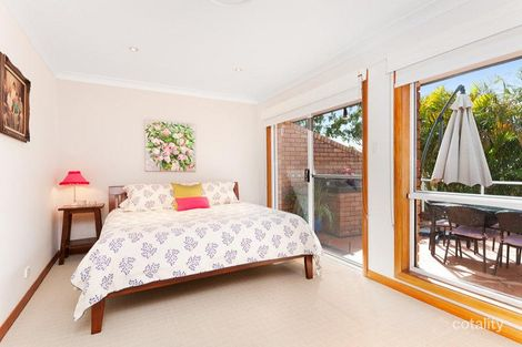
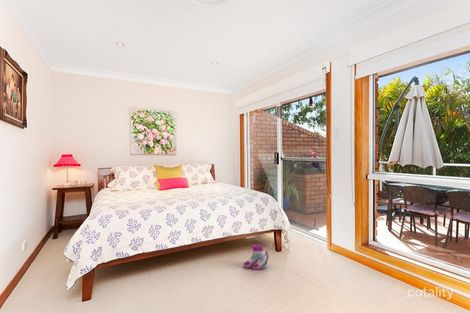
+ boots [243,244,270,271]
